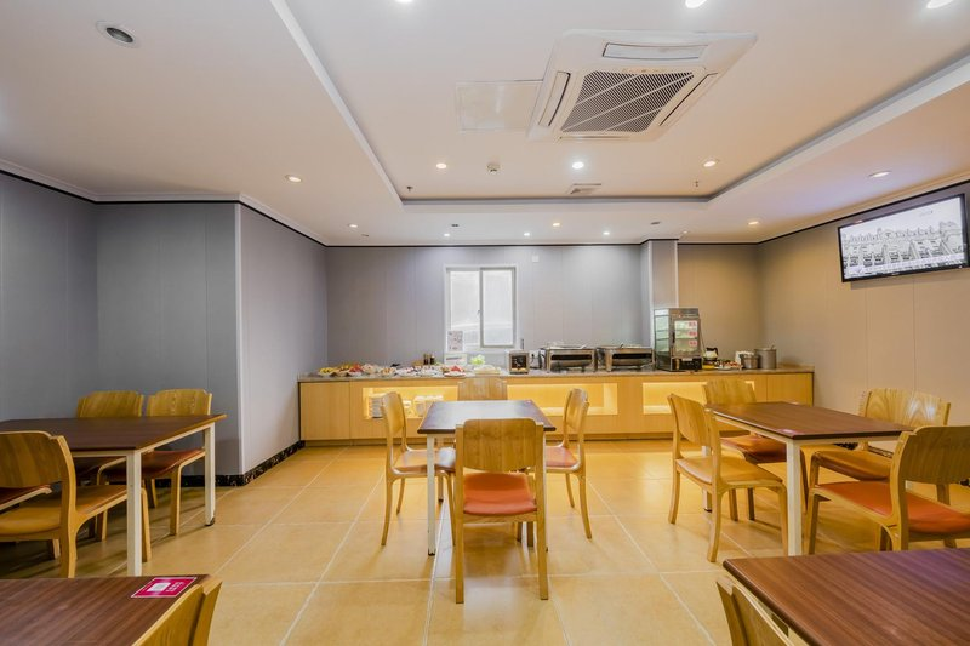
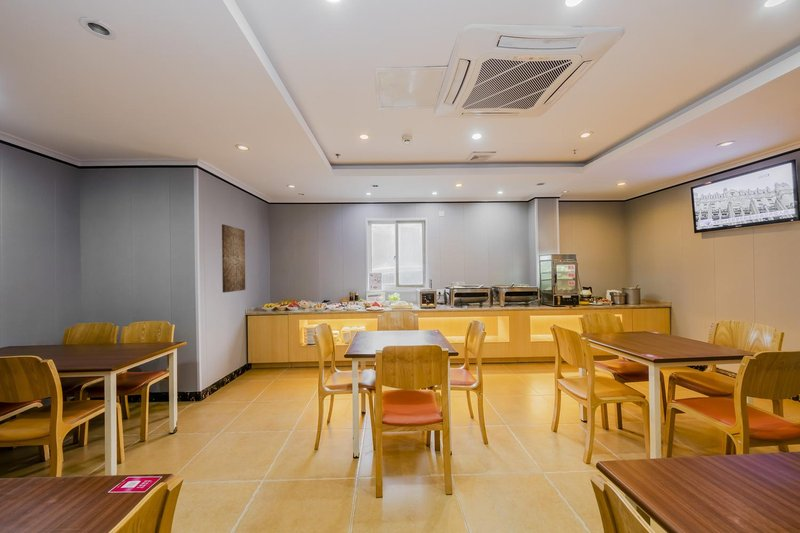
+ wall art [221,223,246,294]
